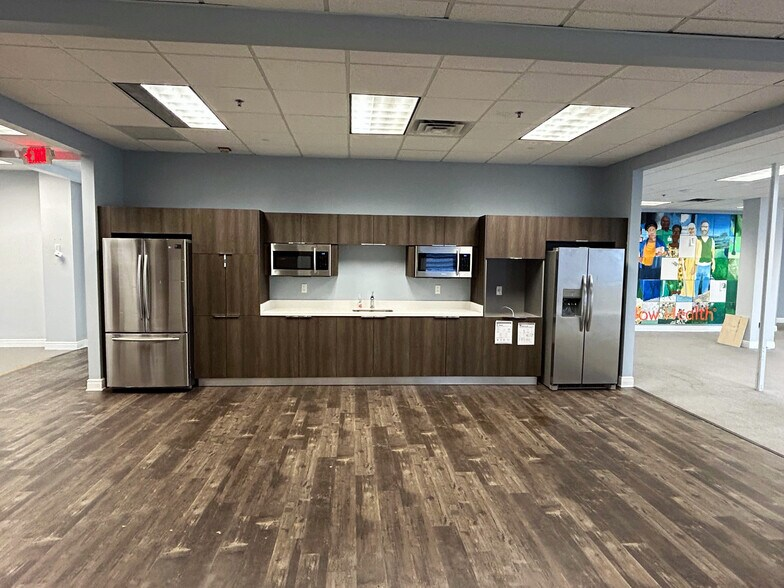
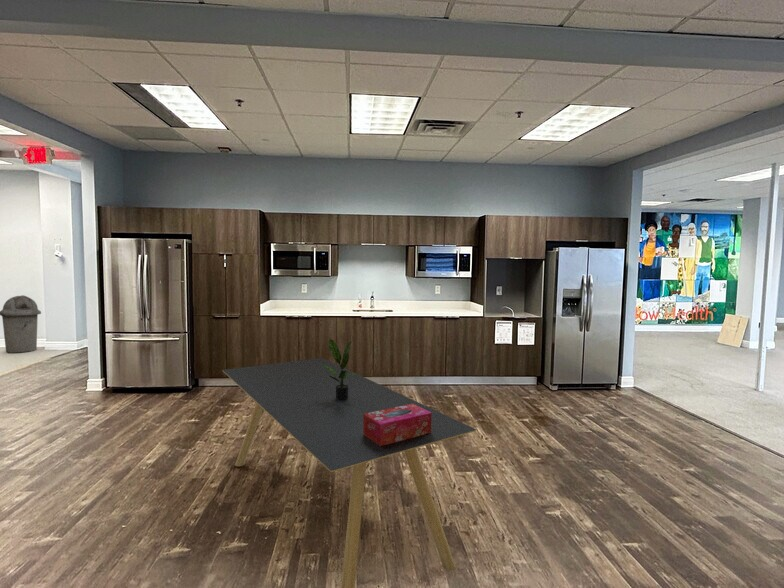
+ trash can [0,294,42,354]
+ potted plant [320,338,355,400]
+ dining table [221,357,477,588]
+ tissue box [363,404,431,446]
